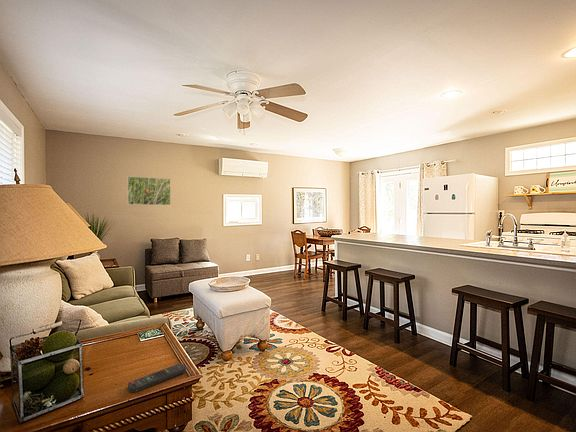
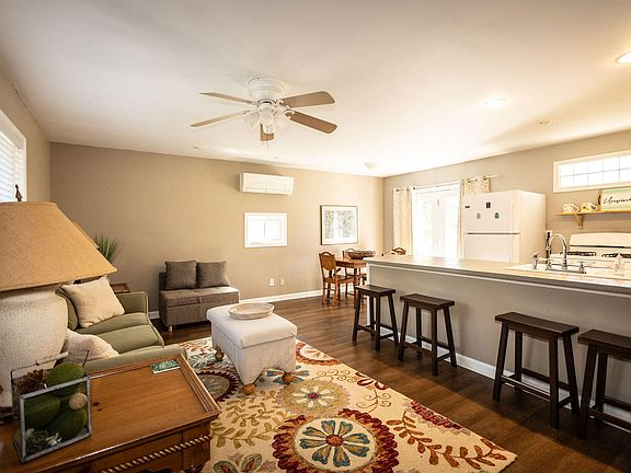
- remote control [127,363,187,393]
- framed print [127,176,172,206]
